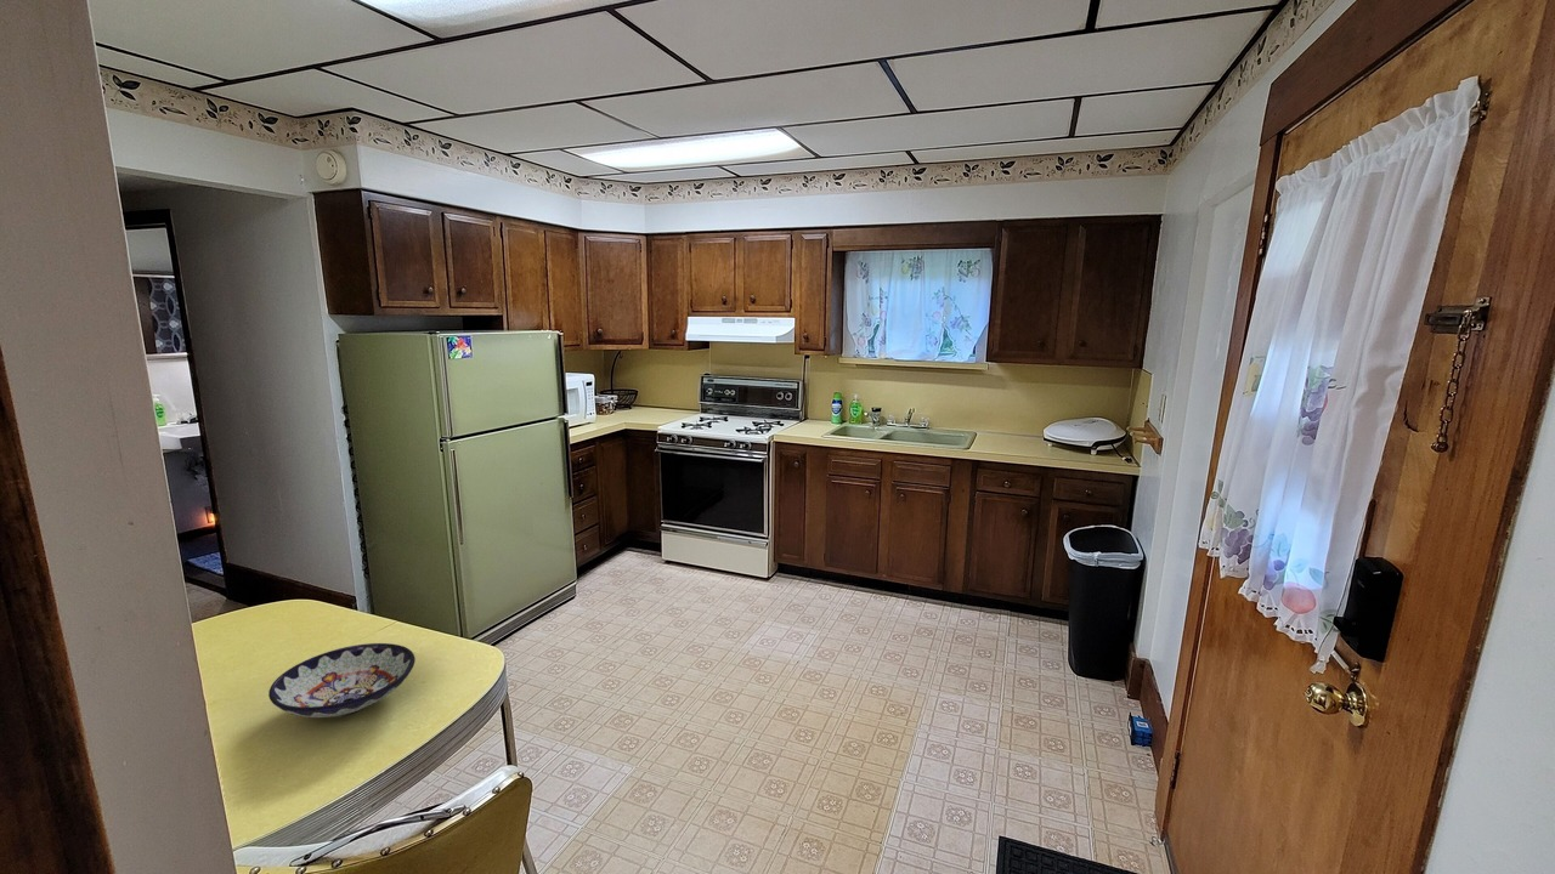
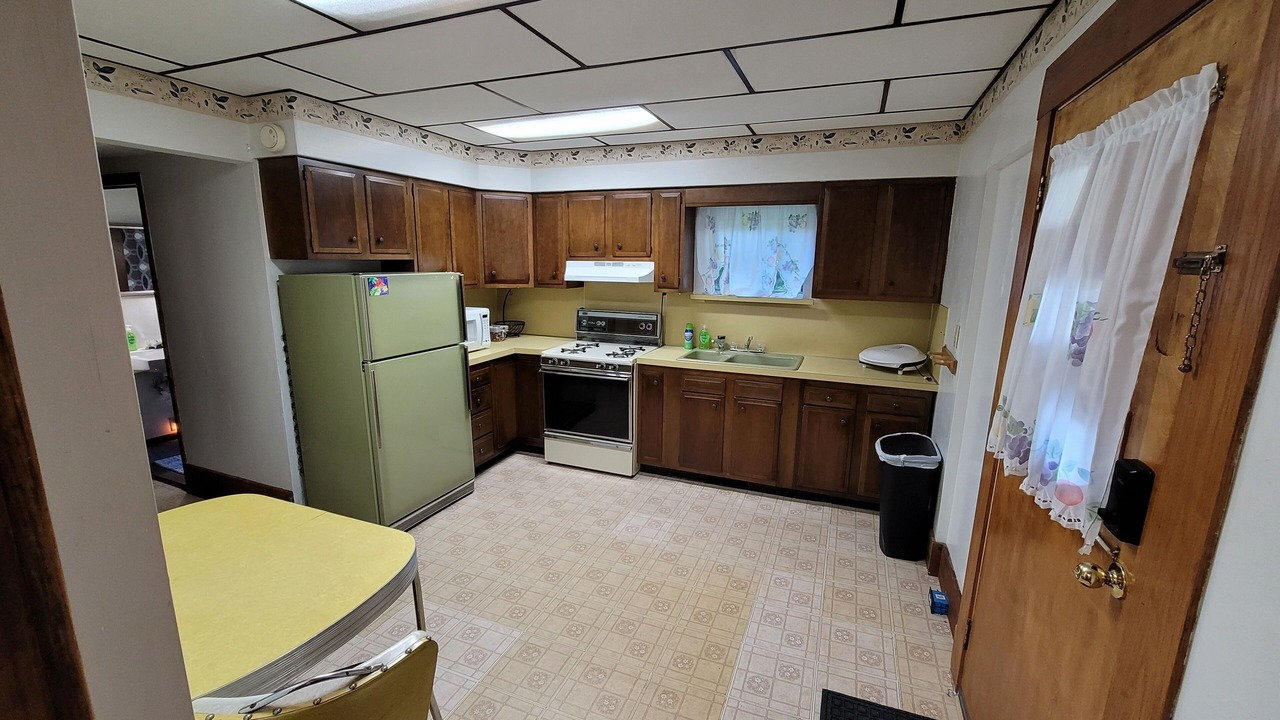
- bowl [267,642,417,719]
